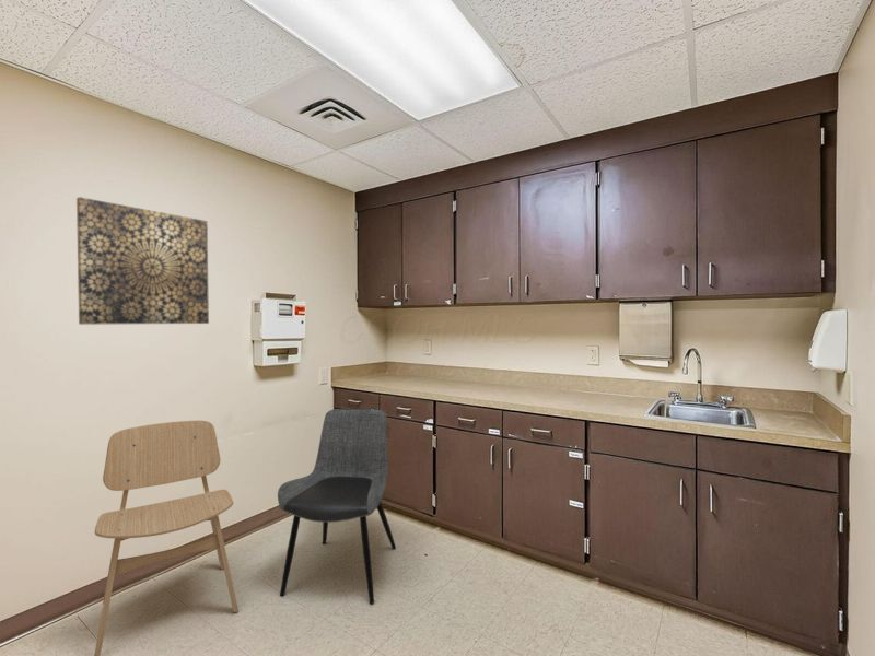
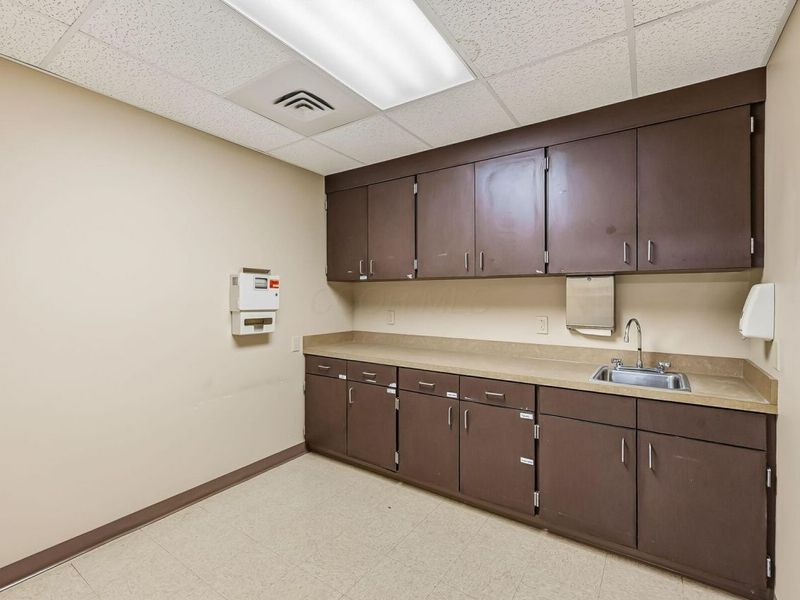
- wall art [75,196,210,326]
- dining chair [93,420,240,656]
- dining chair [277,408,397,605]
